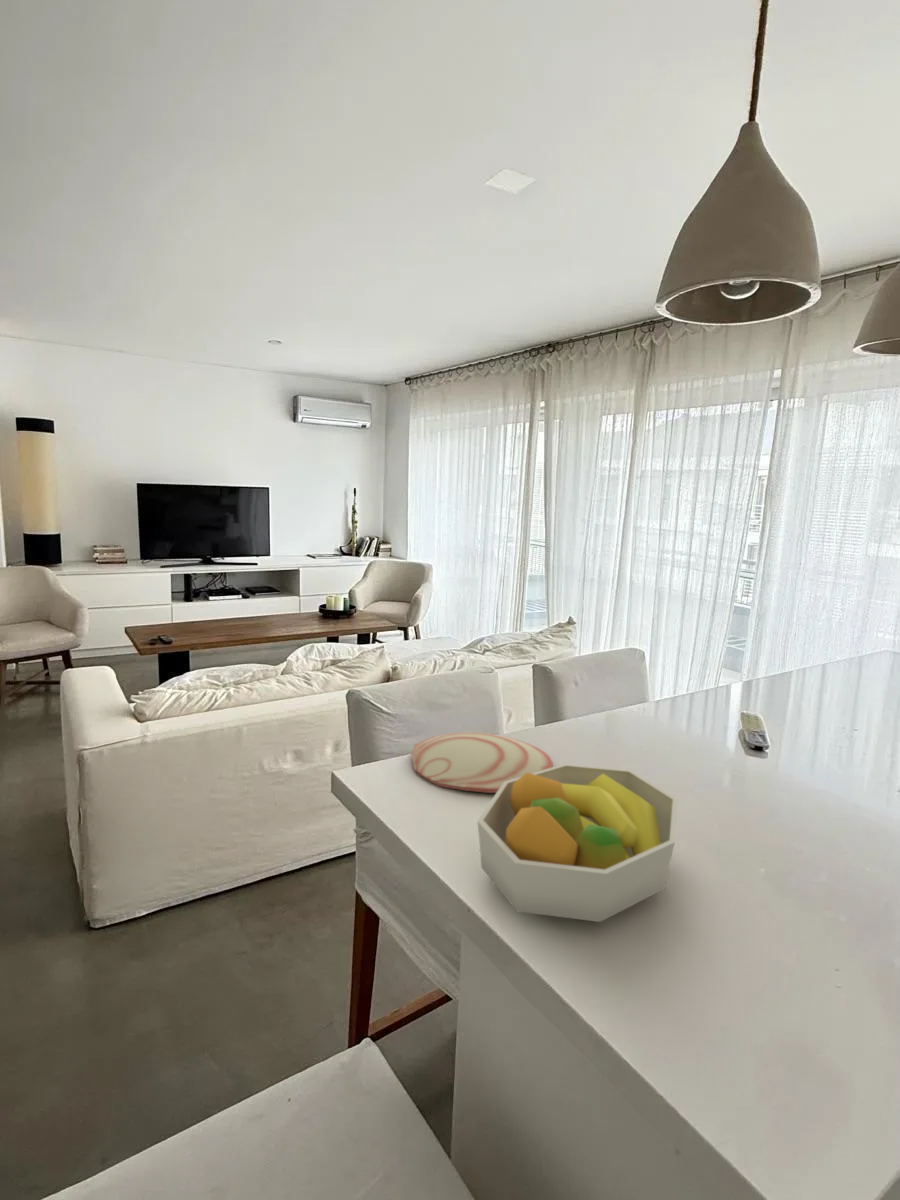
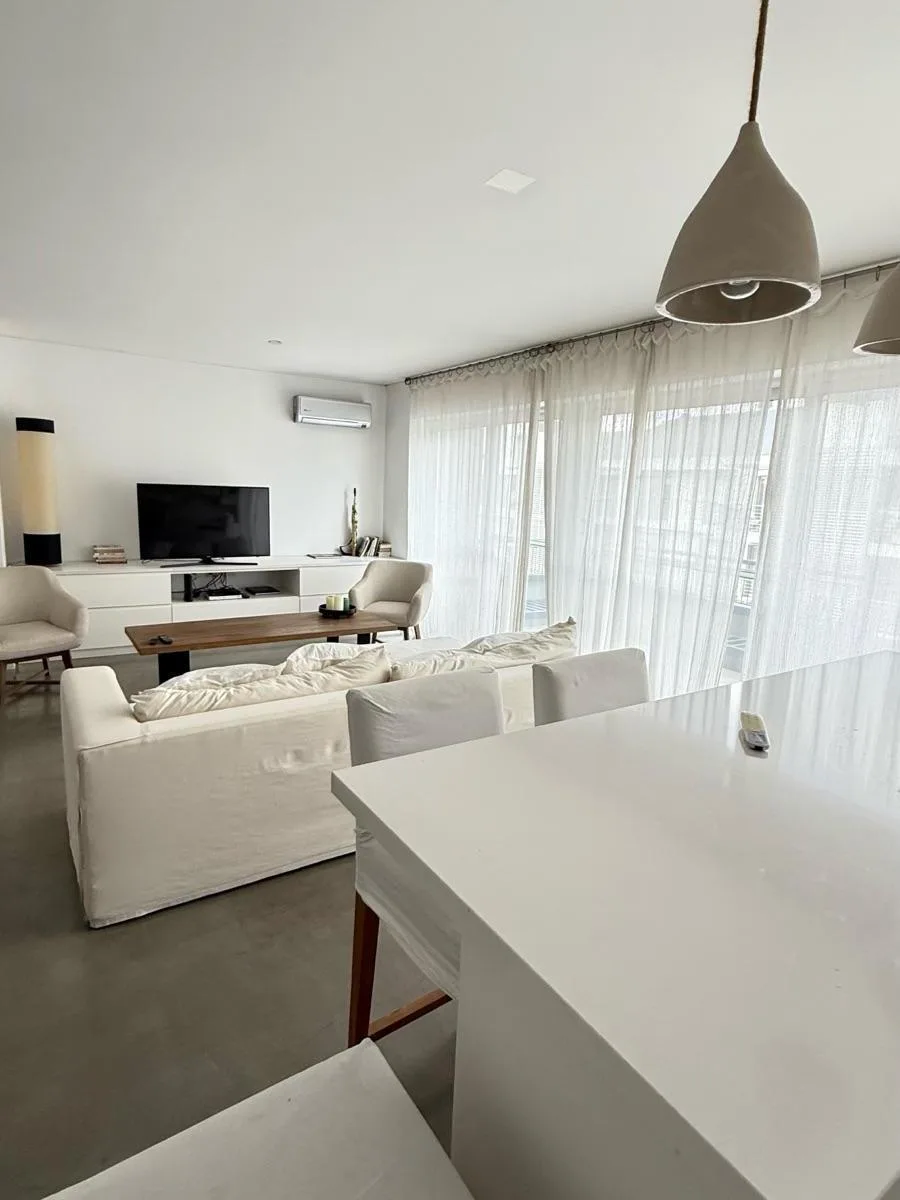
- plate [410,732,554,794]
- fruit bowl [476,763,679,923]
